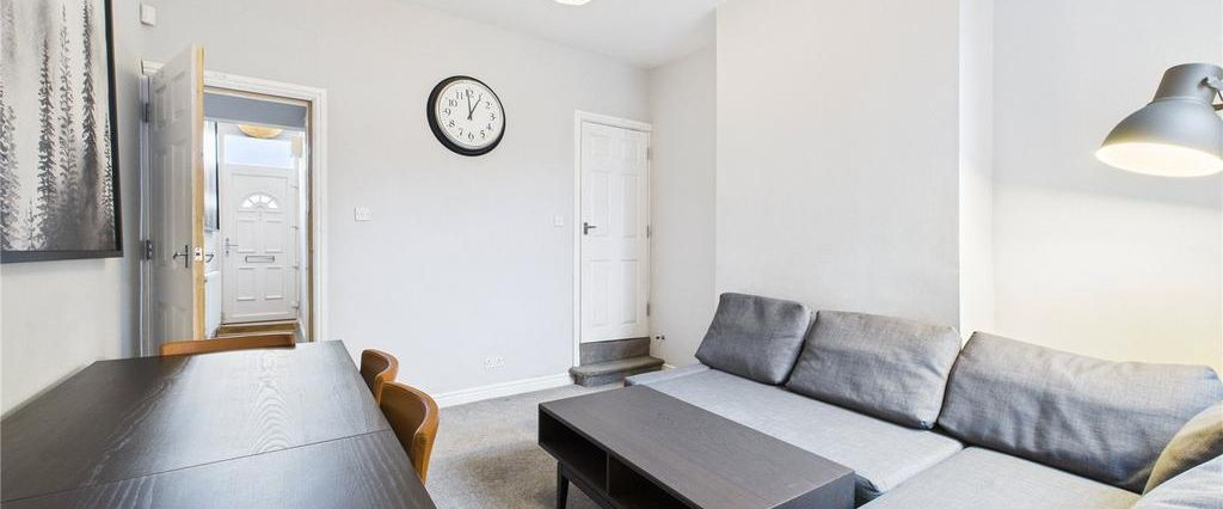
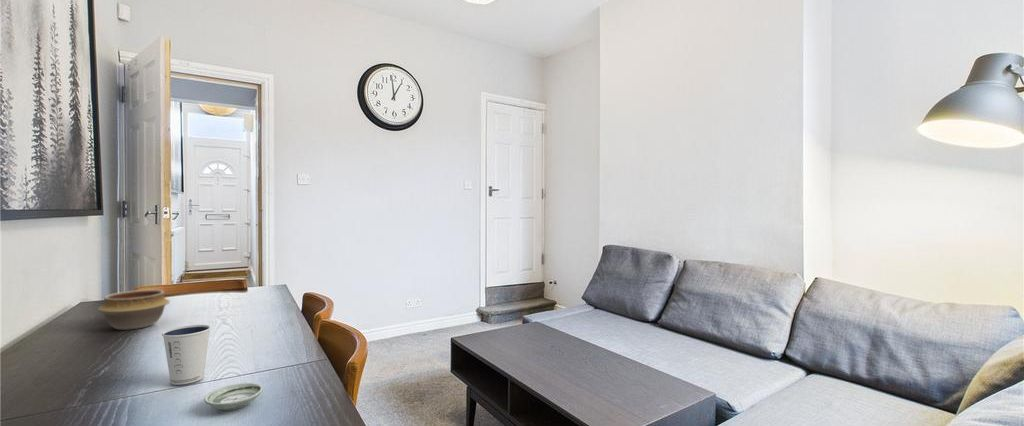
+ saucer [203,382,264,411]
+ dixie cup [161,324,212,386]
+ bowl [97,289,171,331]
